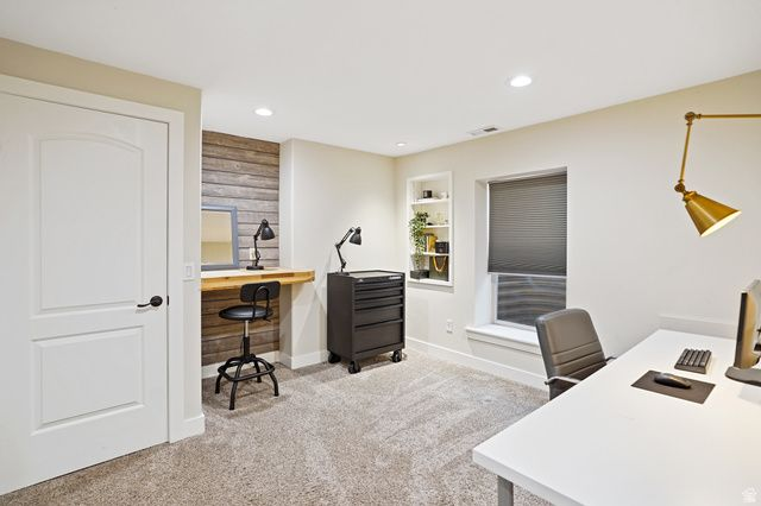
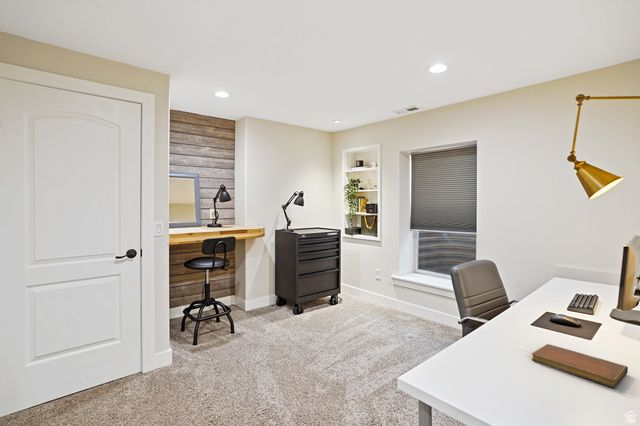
+ notebook [531,343,629,389]
